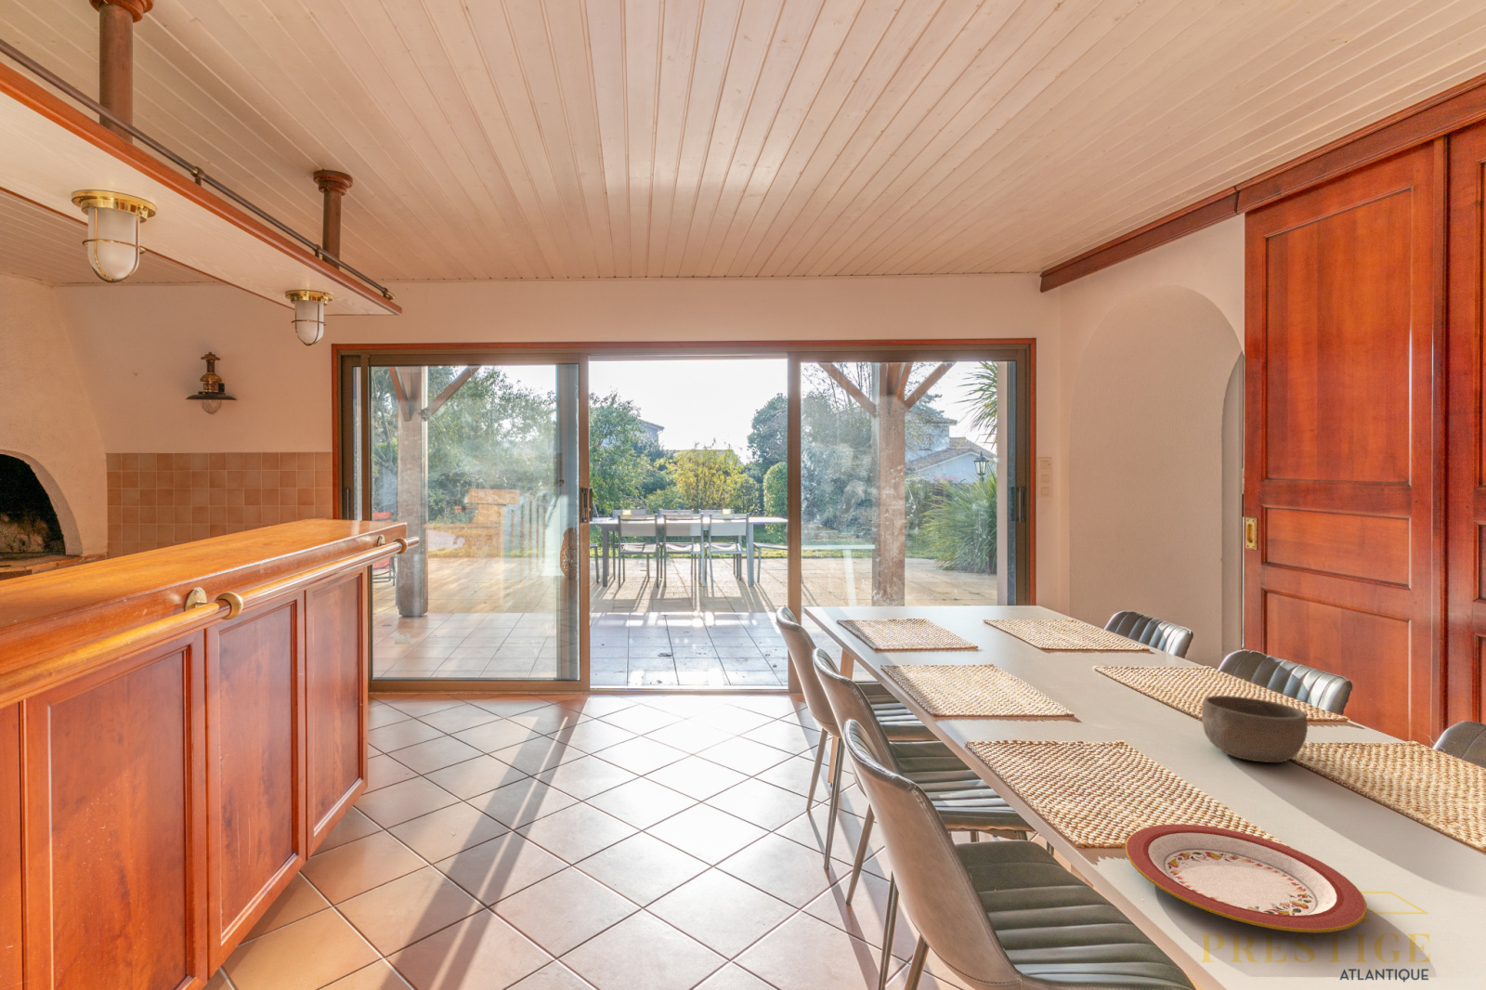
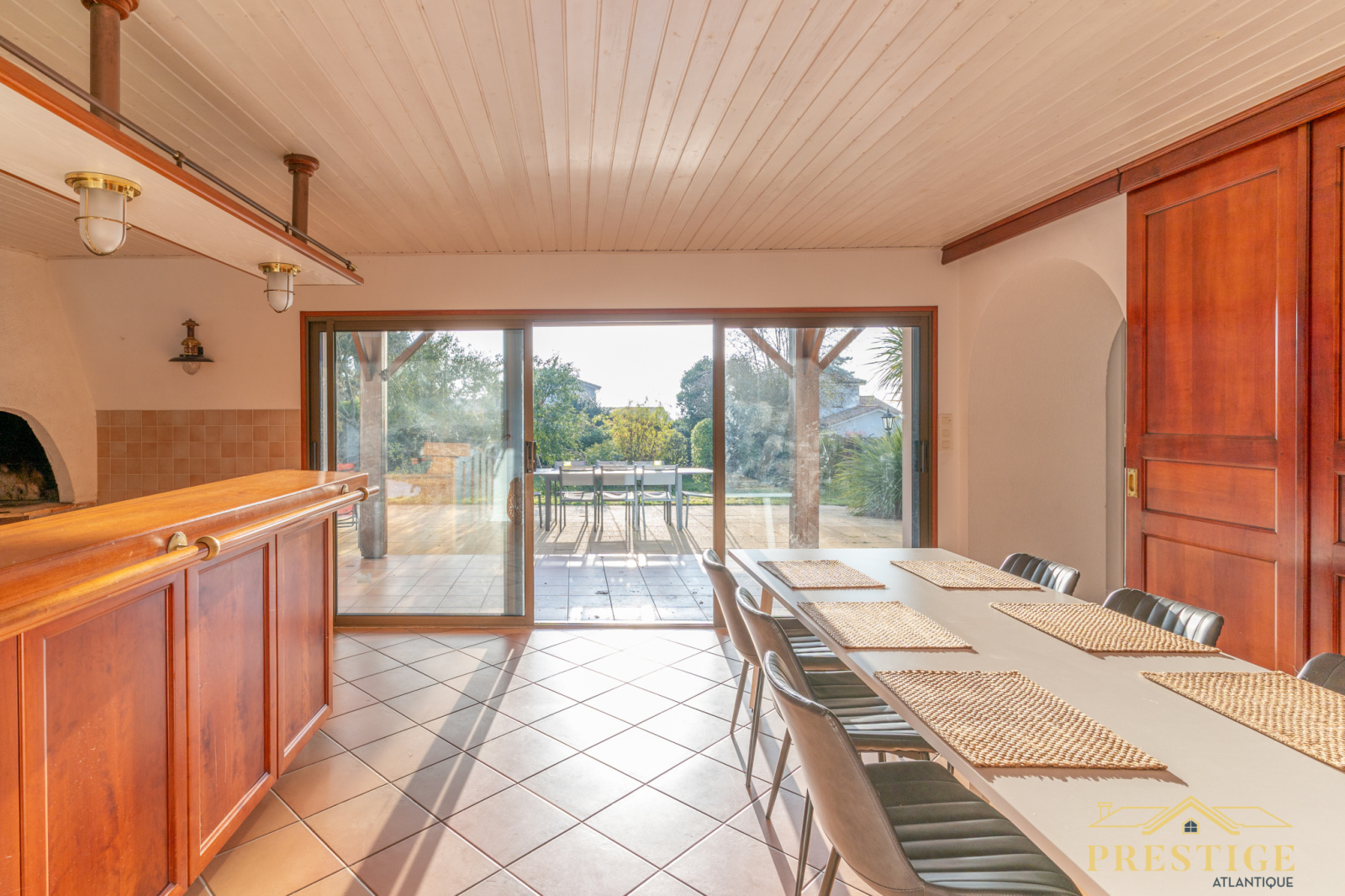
- bowl [1201,695,1308,763]
- plate [1125,823,1368,934]
